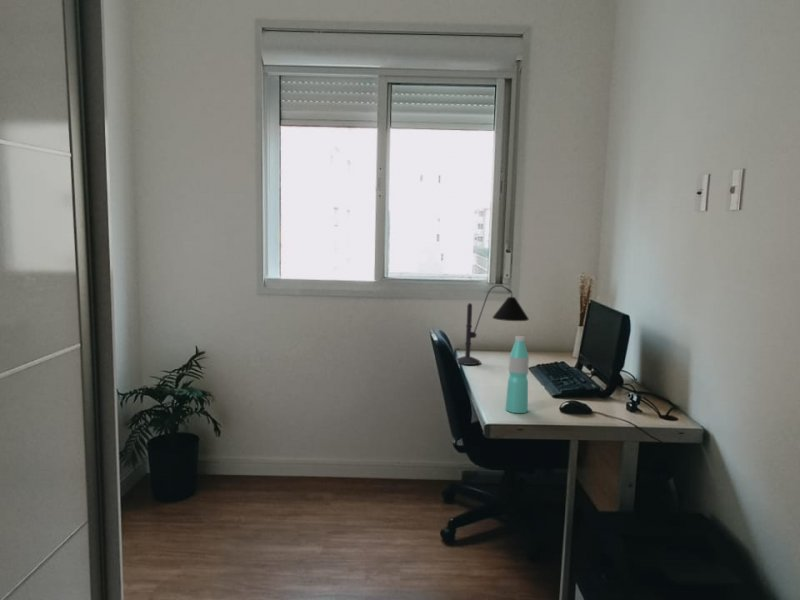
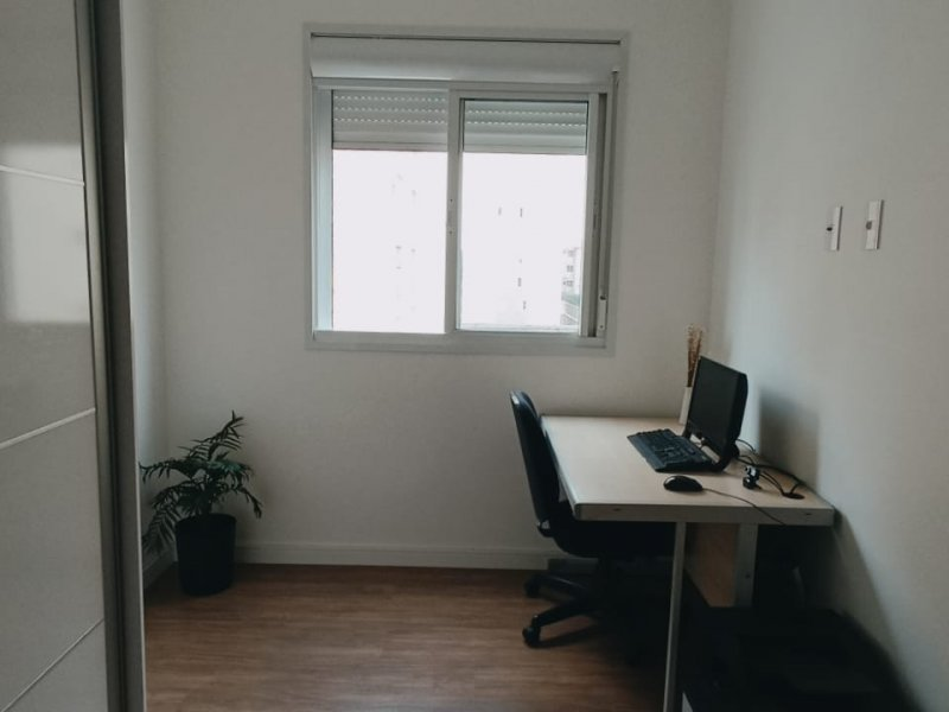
- water bottle [504,335,530,414]
- desk lamp [456,284,530,366]
